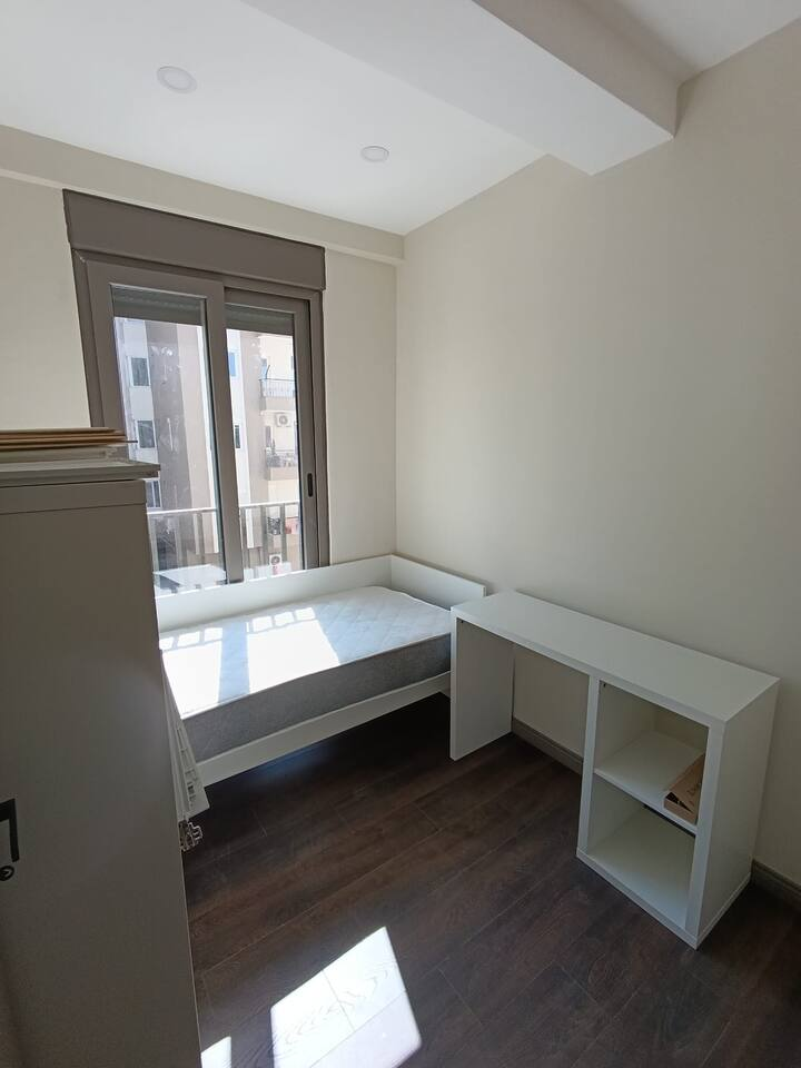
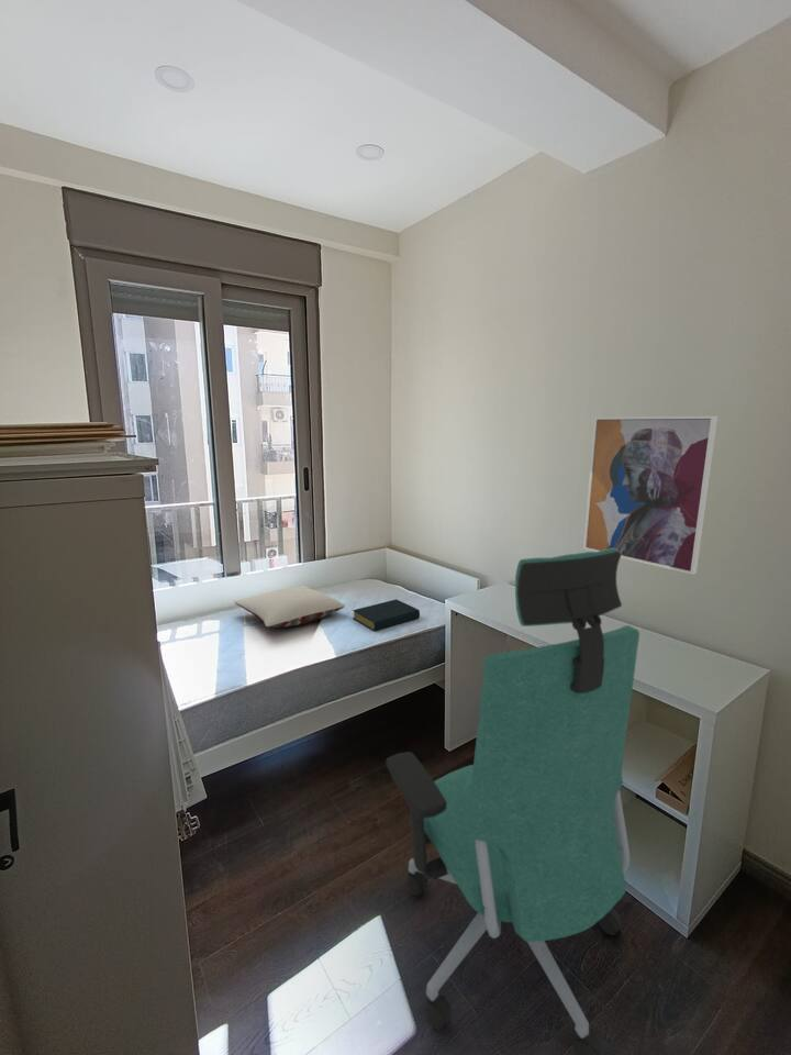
+ chair [386,548,640,1055]
+ wall art [582,415,718,576]
+ hardback book [352,598,421,632]
+ pillow [233,585,346,629]
